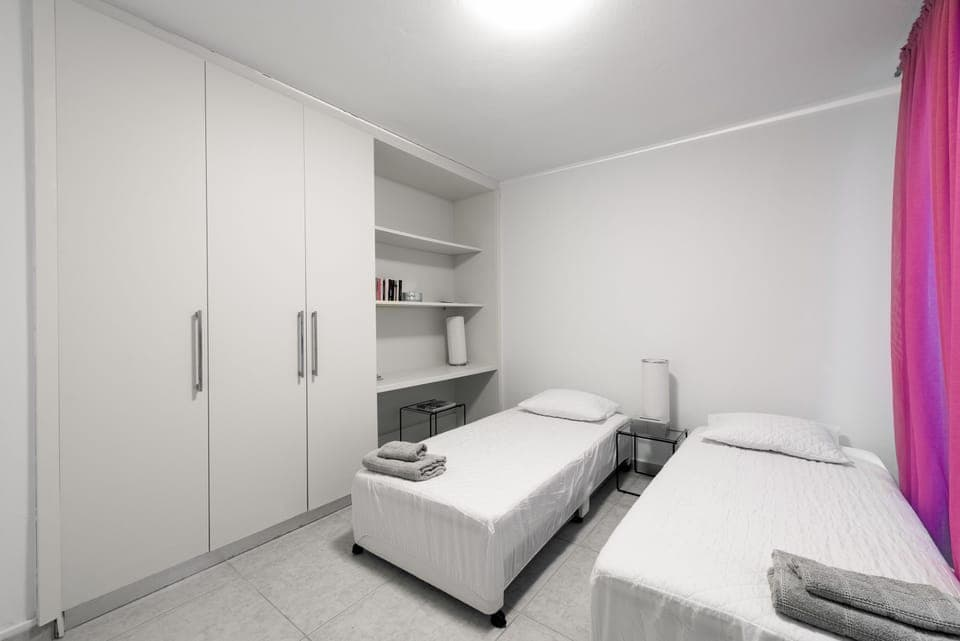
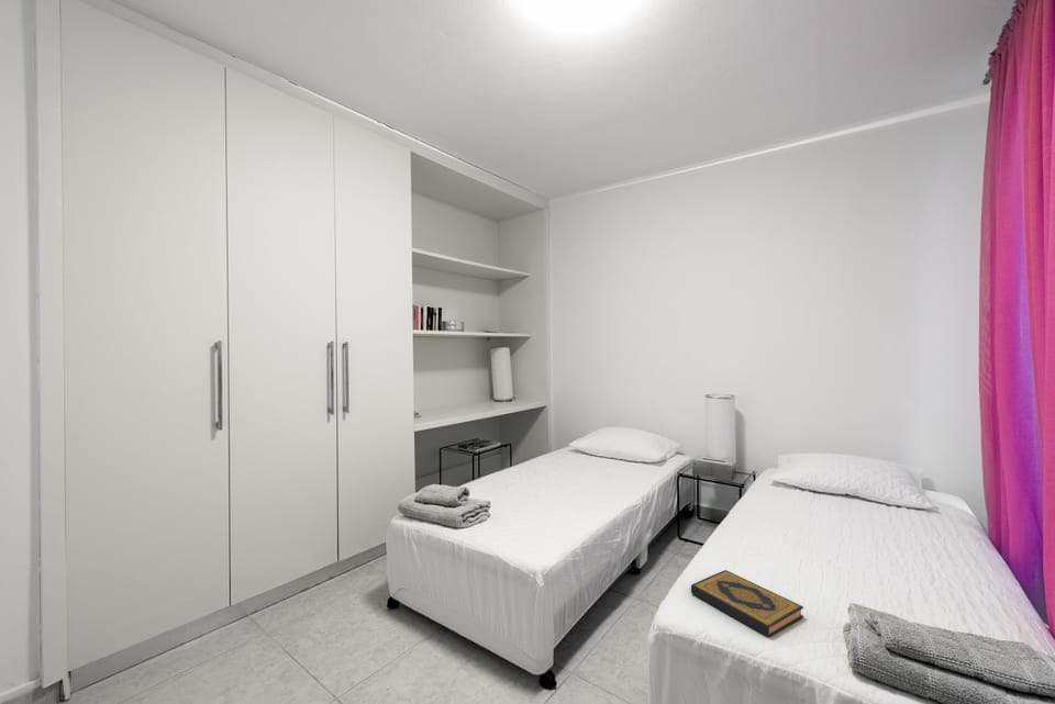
+ hardback book [690,569,804,638]
